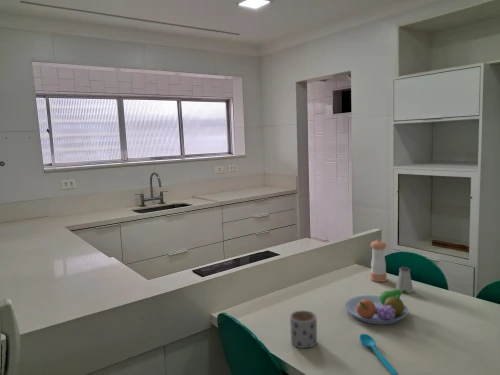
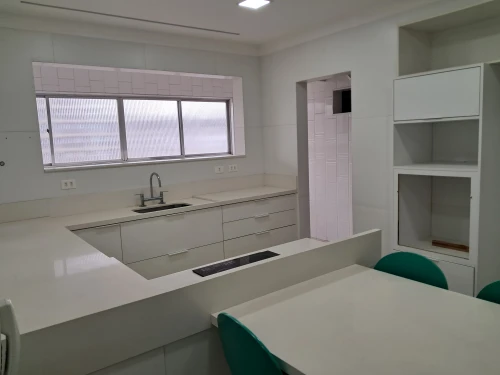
- fruit bowl [344,288,409,325]
- pepper shaker [369,239,388,283]
- spoon [359,333,399,375]
- saltshaker [395,266,414,294]
- mug [289,309,318,349]
